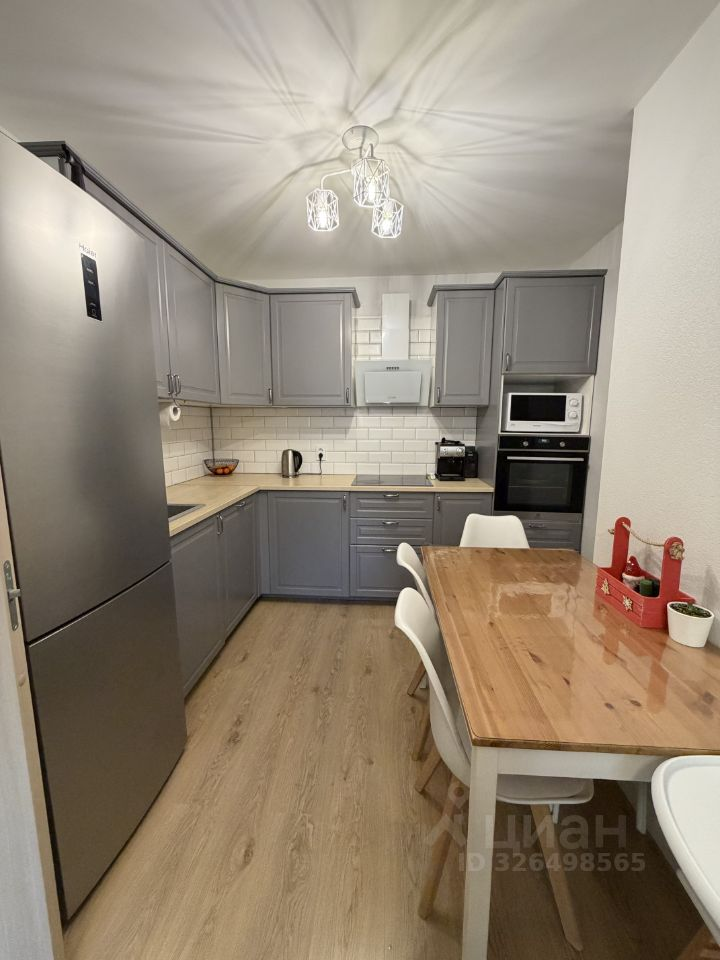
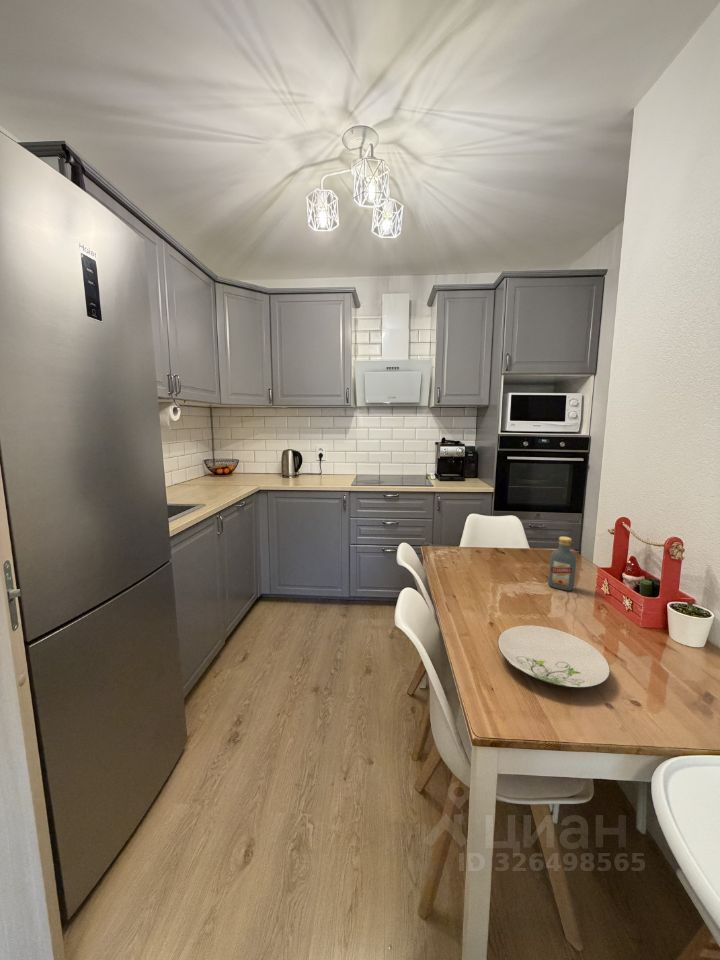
+ plate [497,625,611,689]
+ vodka [547,536,578,592]
